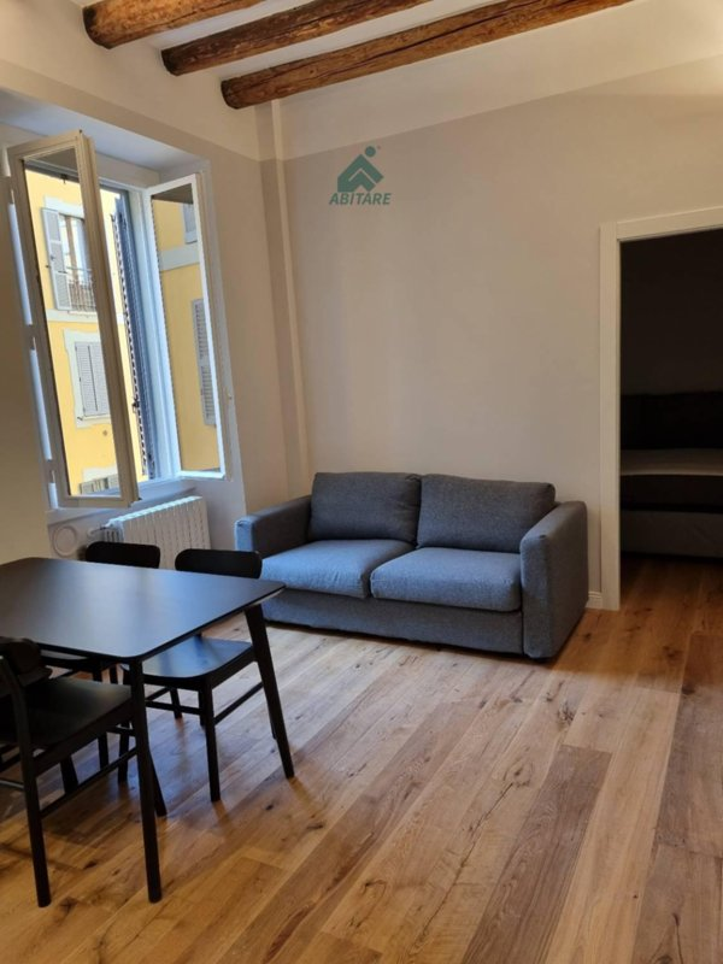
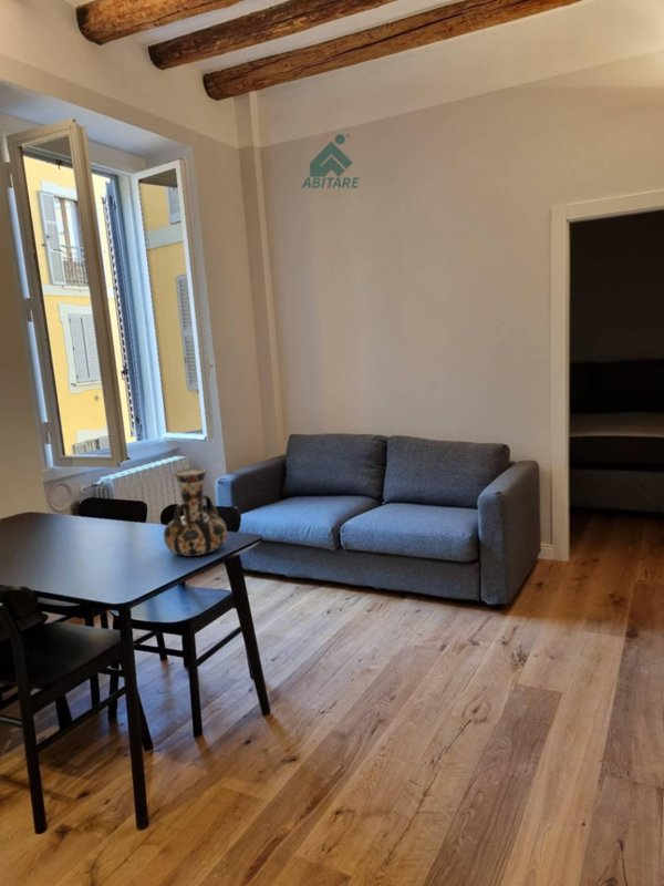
+ decorative vase [163,467,228,557]
